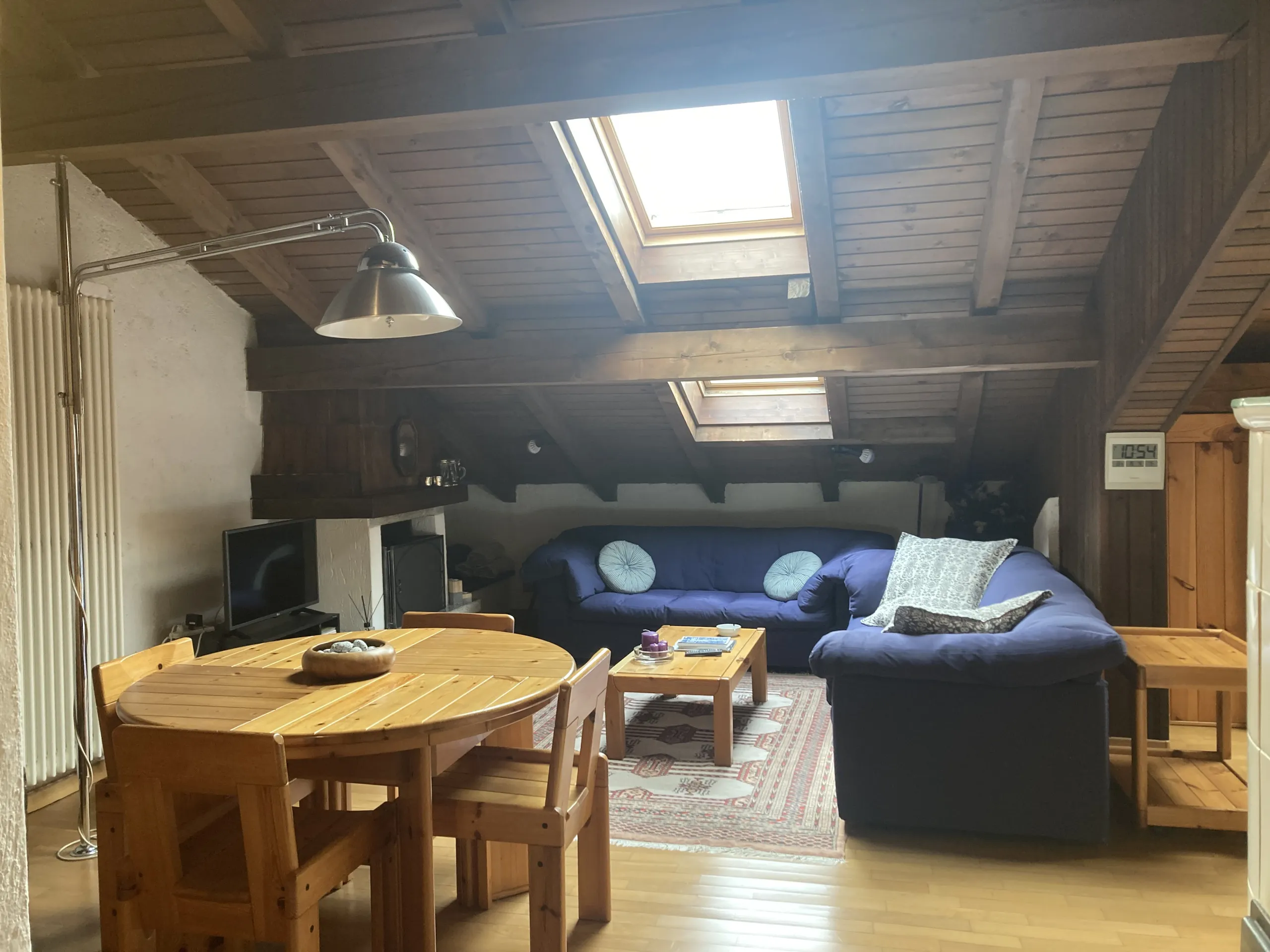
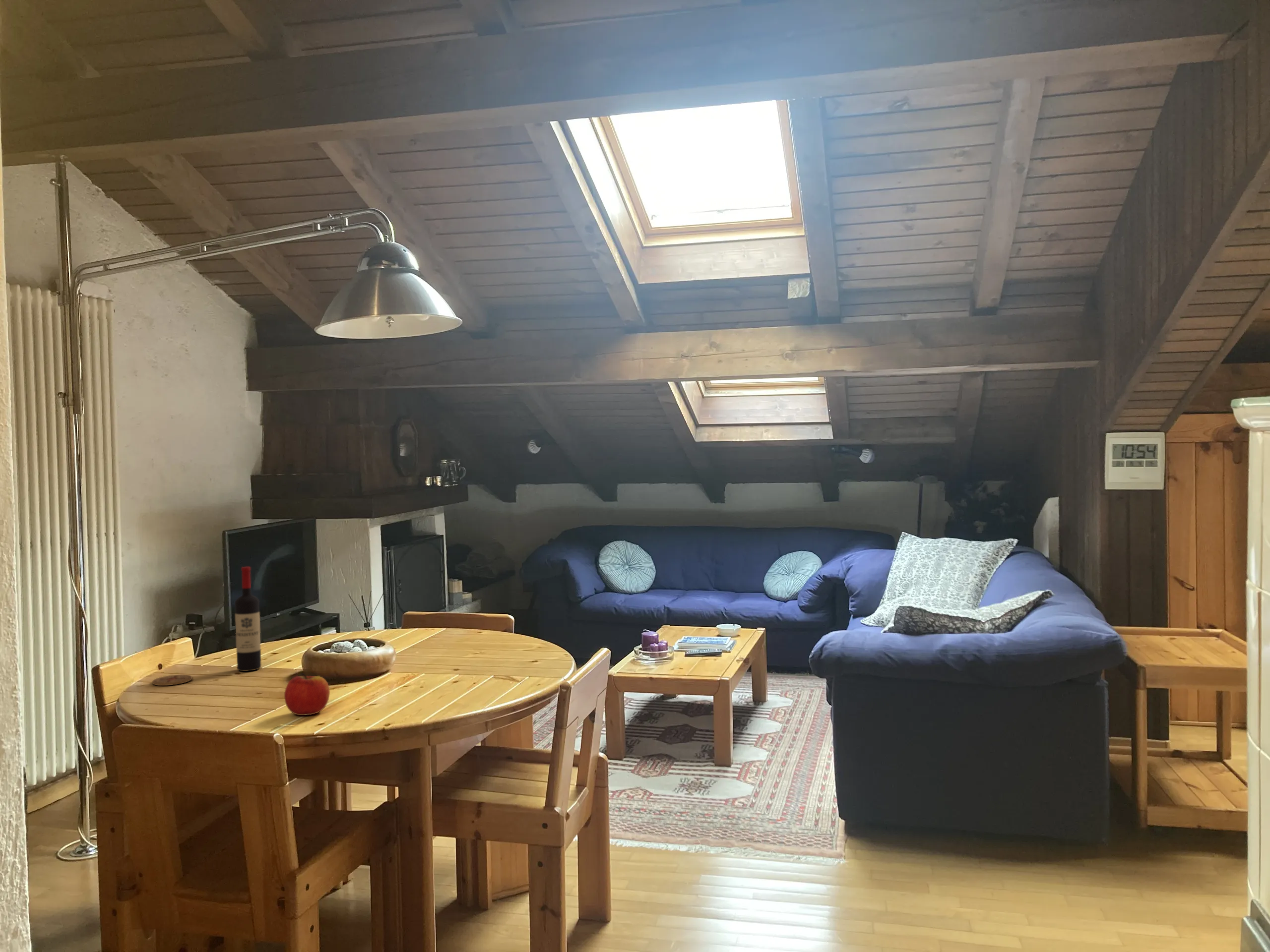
+ coaster [152,674,192,686]
+ wine bottle [234,566,262,672]
+ apple [284,673,330,716]
